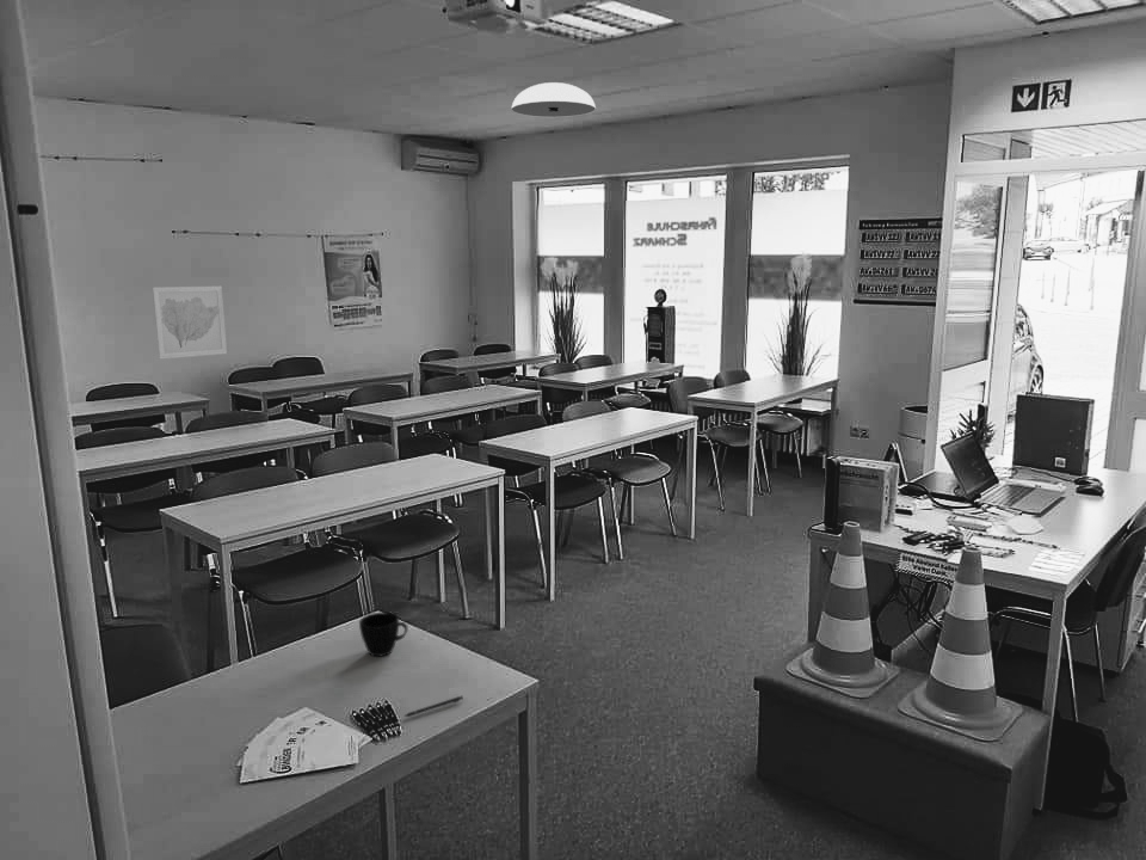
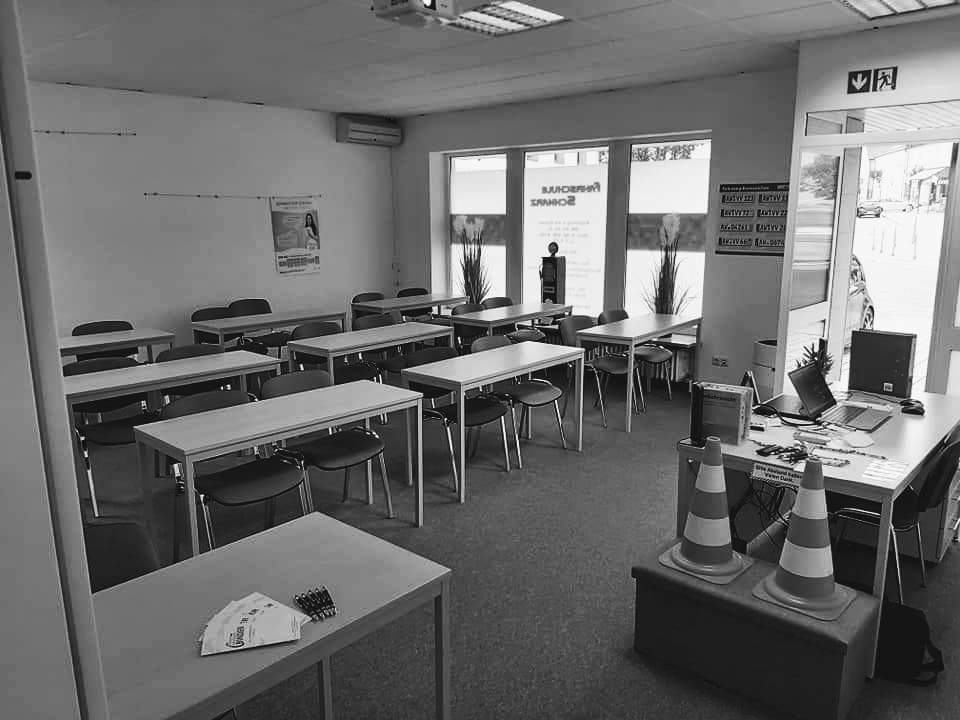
- ceiling light [511,81,597,118]
- pen [402,695,464,718]
- wall art [152,285,228,361]
- cup [358,612,408,657]
